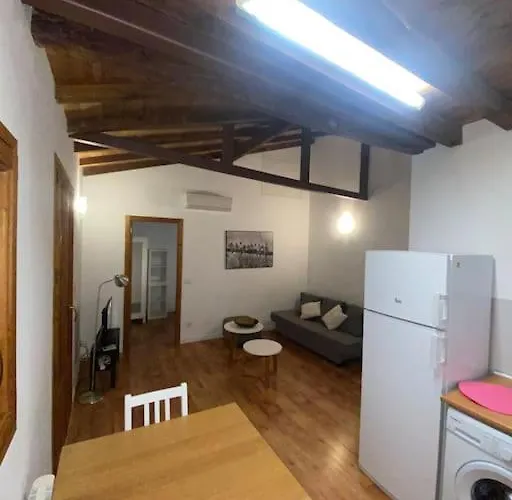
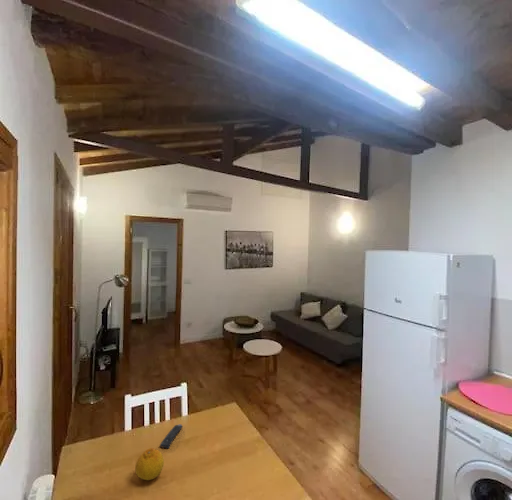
+ fruit [134,447,165,481]
+ remote control [159,423,184,449]
